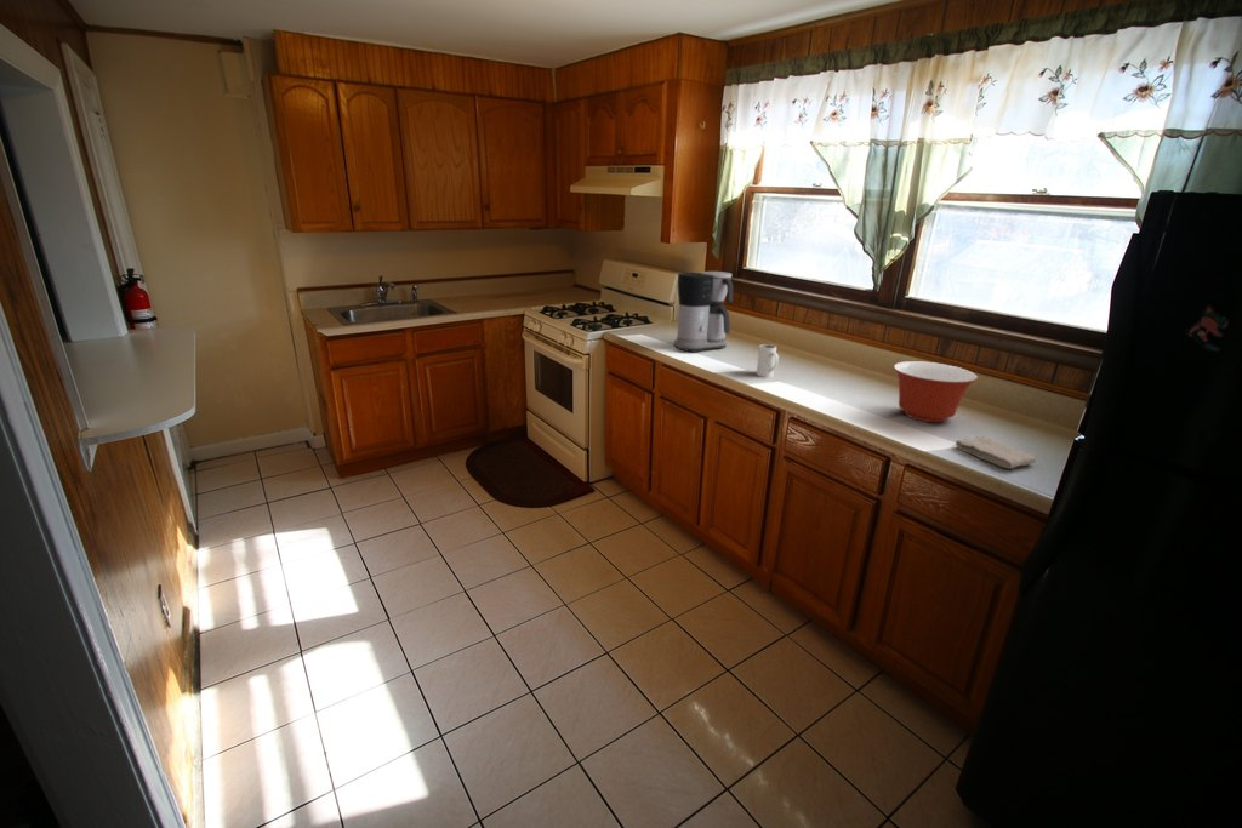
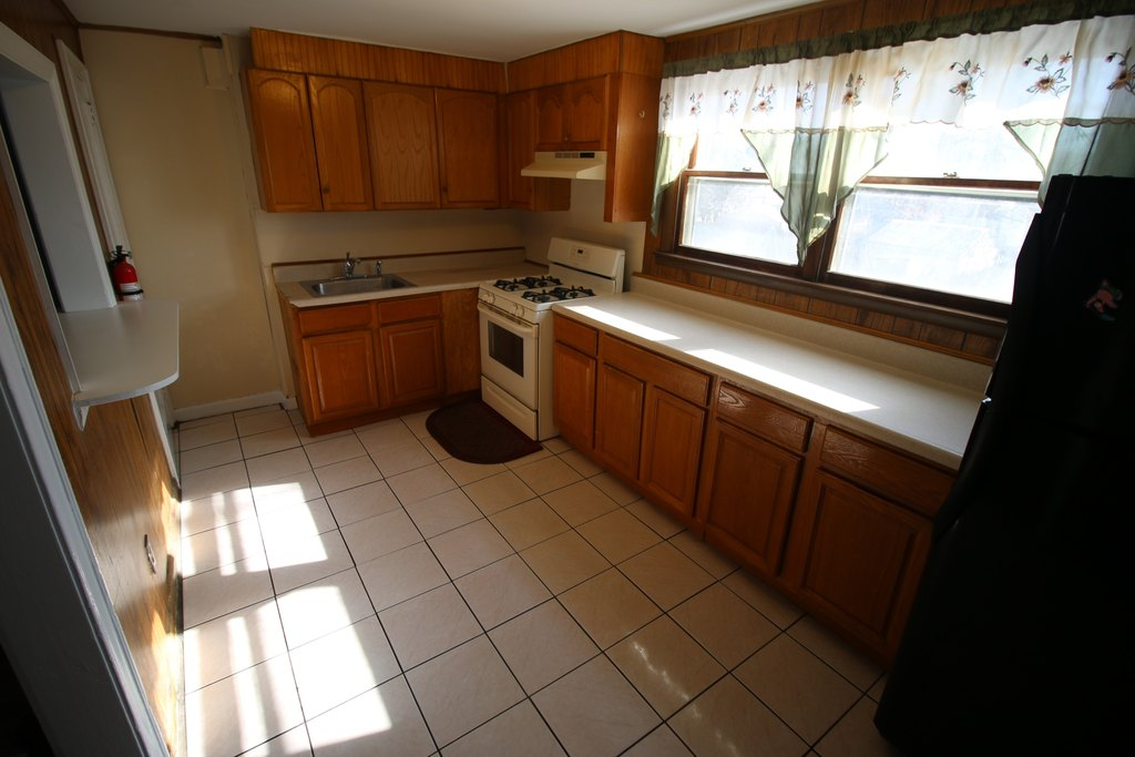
- coffee maker [673,270,734,353]
- mug [756,343,780,378]
- mixing bowl [893,360,979,423]
- washcloth [953,435,1037,469]
